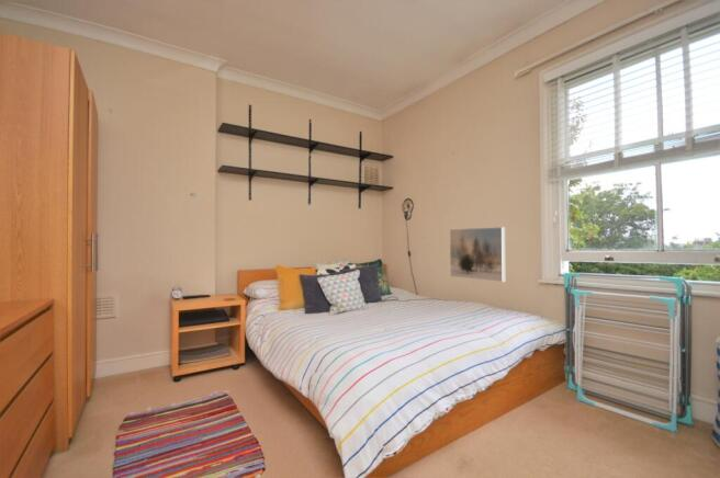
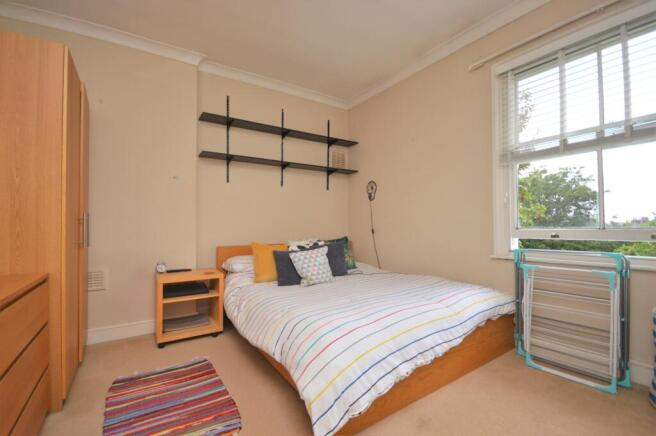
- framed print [449,226,506,283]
